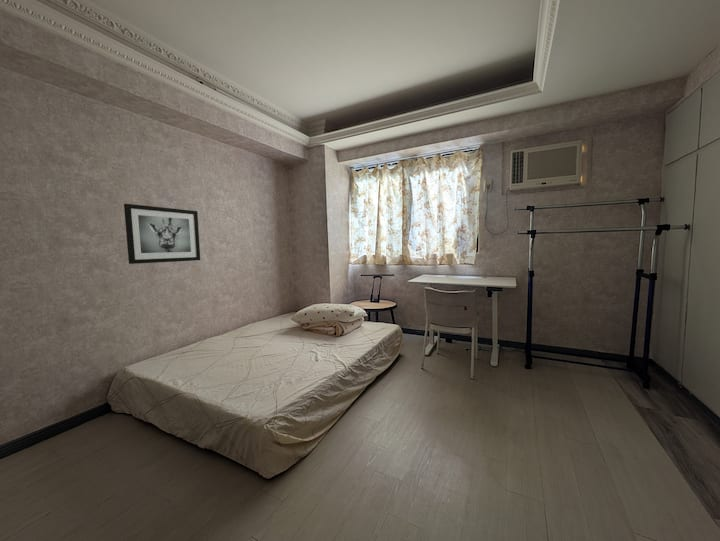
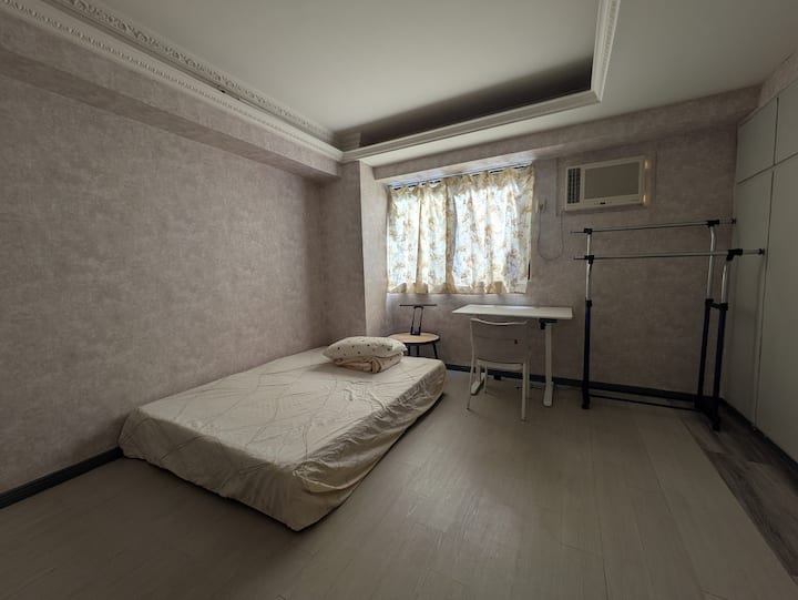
- wall art [123,203,201,265]
